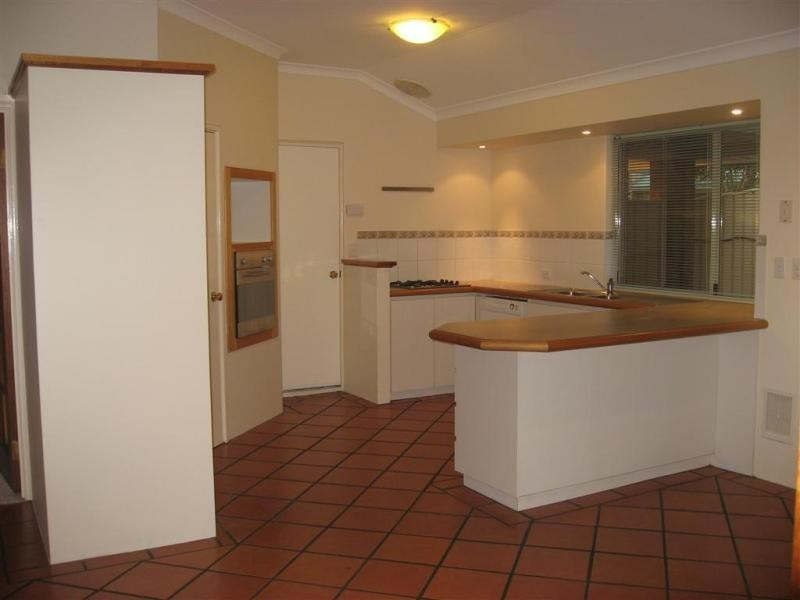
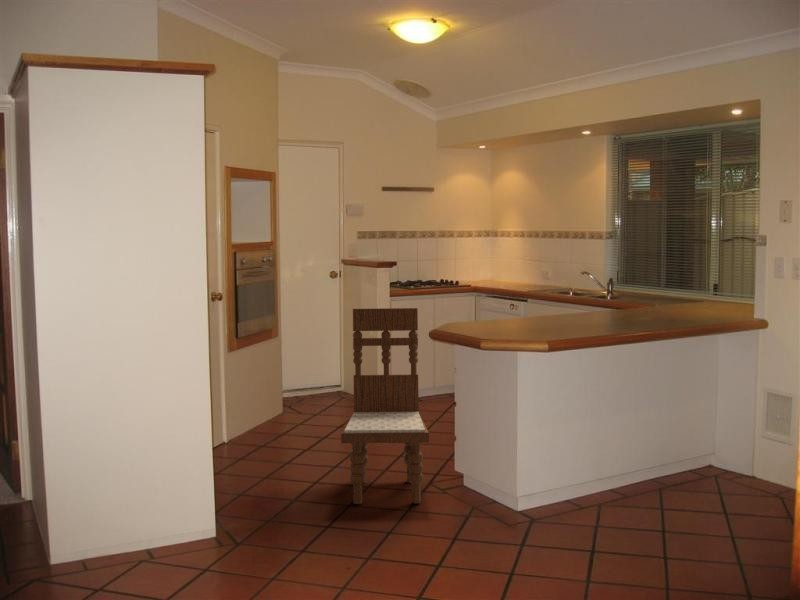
+ dining chair [340,307,430,505]
